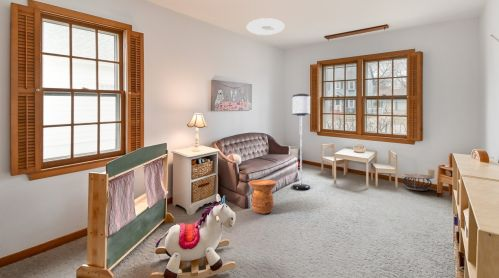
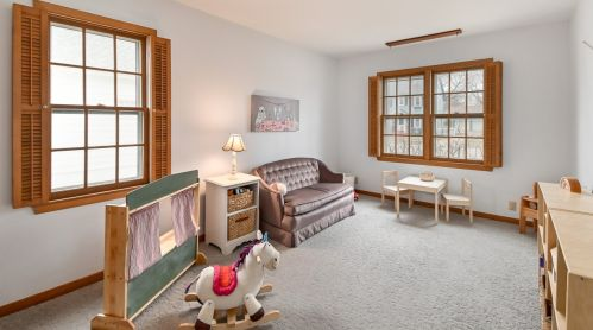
- ceiling light [246,17,286,36]
- coffee table [400,173,434,191]
- side table [248,179,278,214]
- floor lamp [291,93,311,190]
